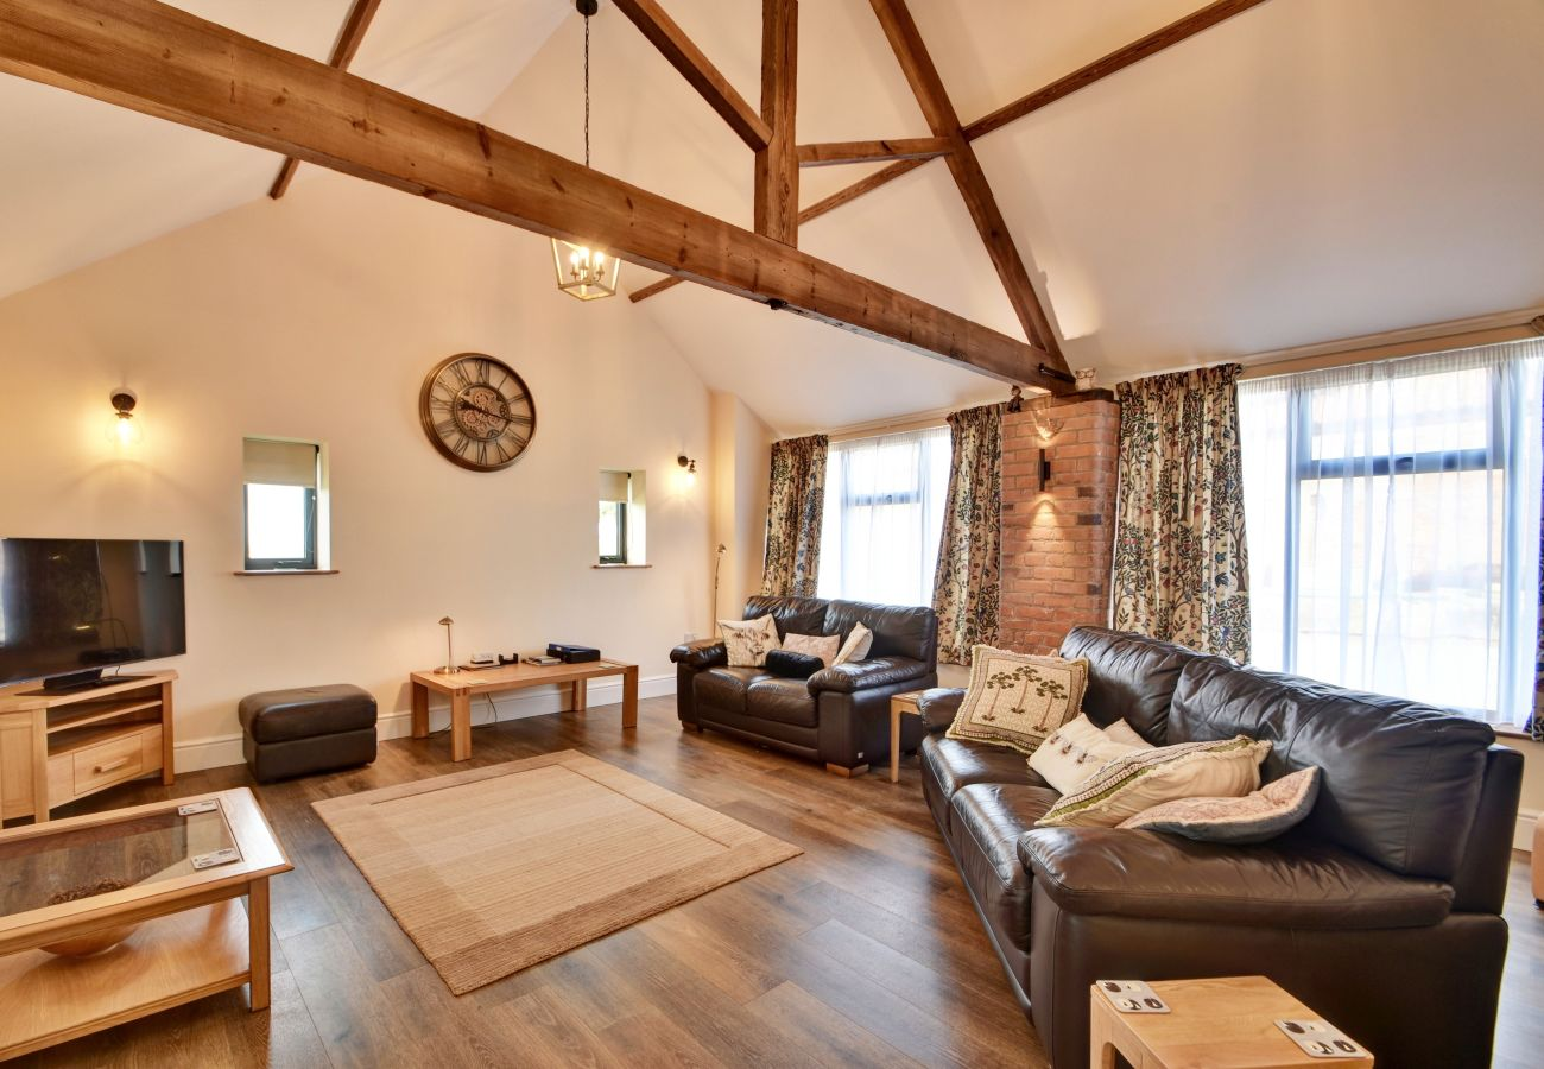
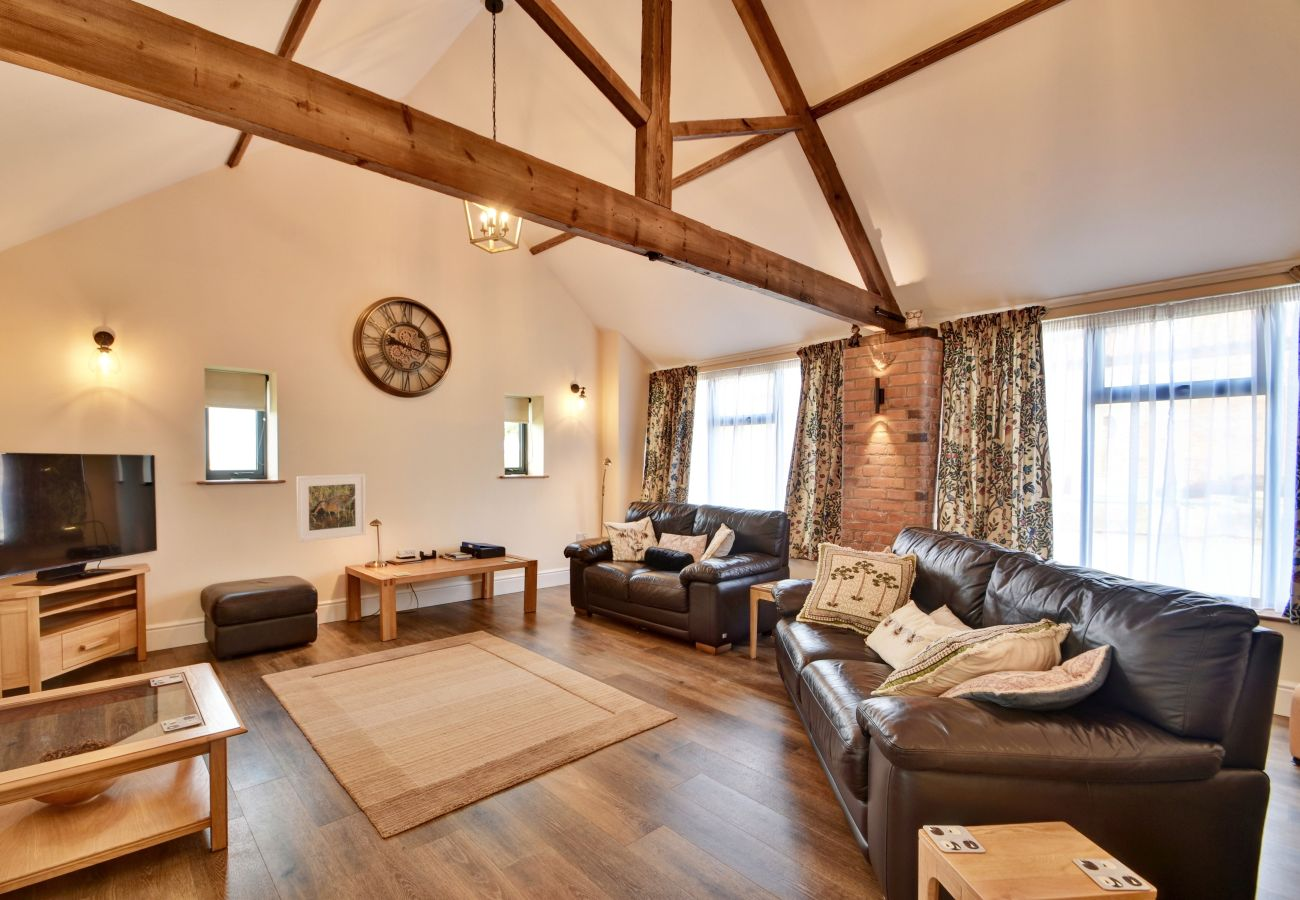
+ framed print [296,473,367,543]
